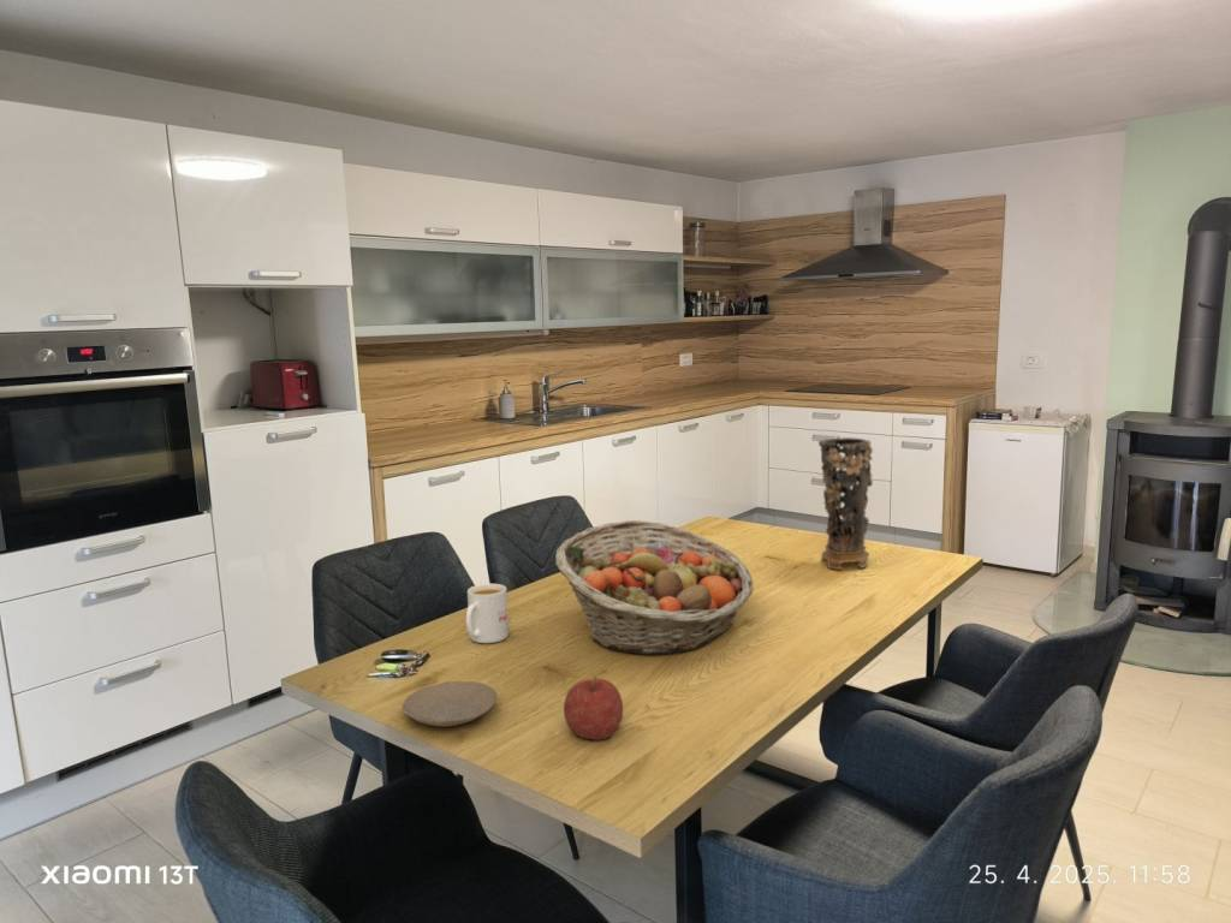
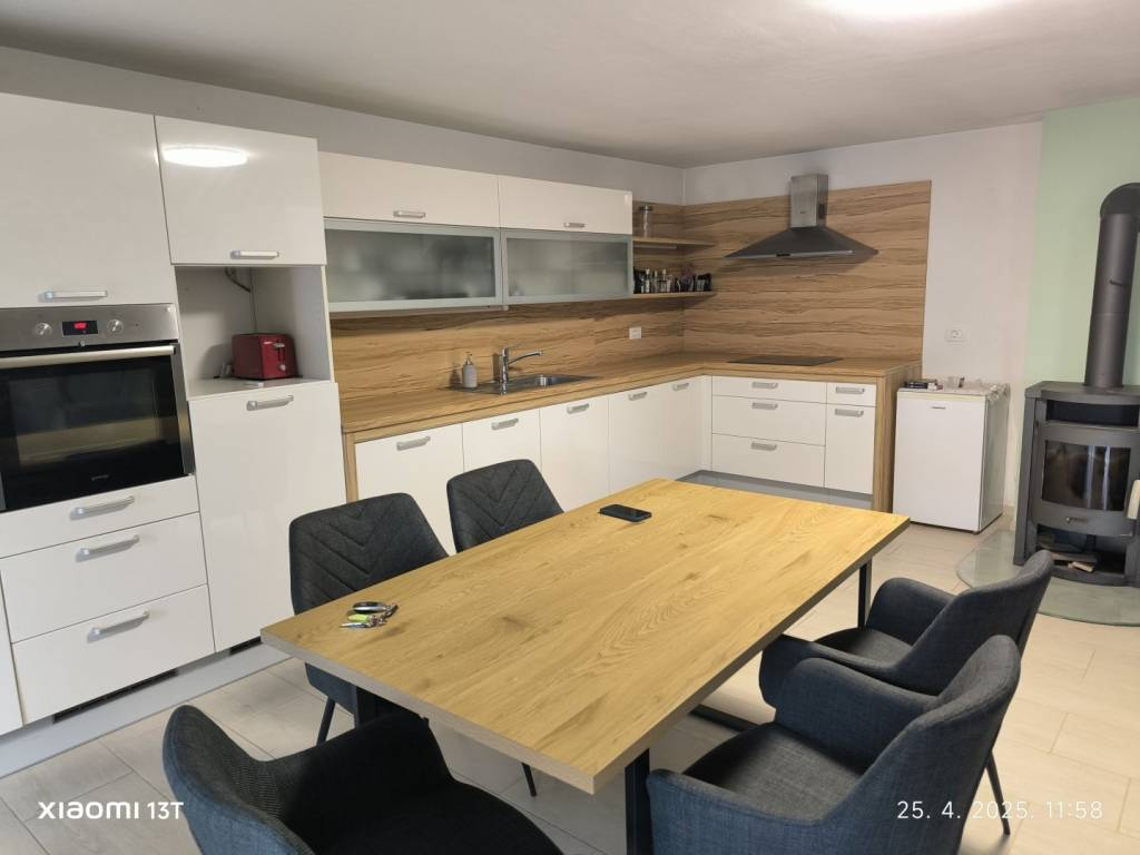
- fruit basket [554,519,754,656]
- plate [402,680,499,728]
- decorative vase [817,436,874,571]
- fruit [563,674,624,742]
- mug [465,583,510,644]
